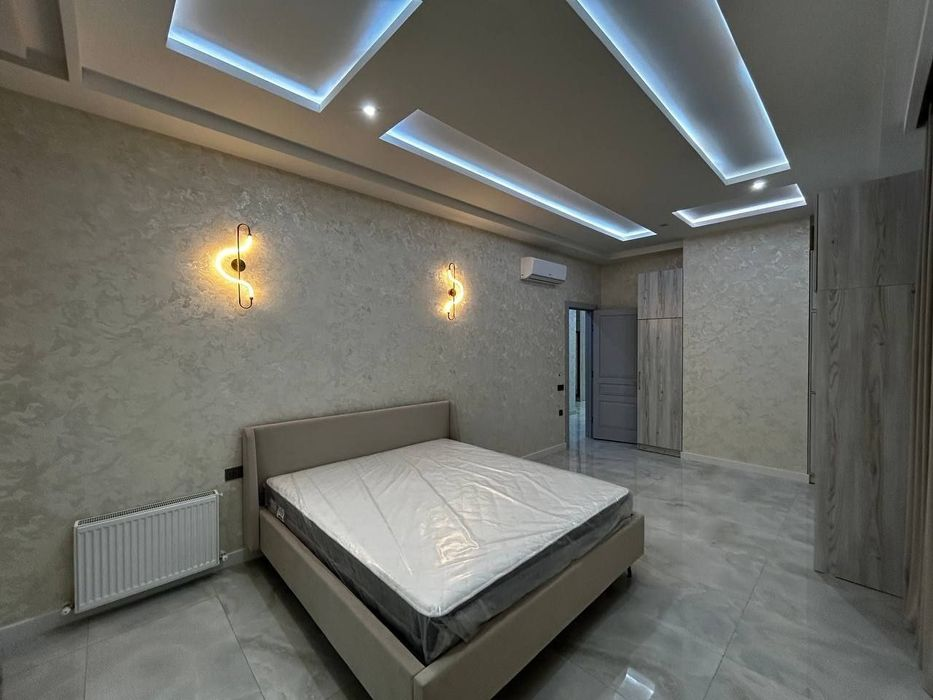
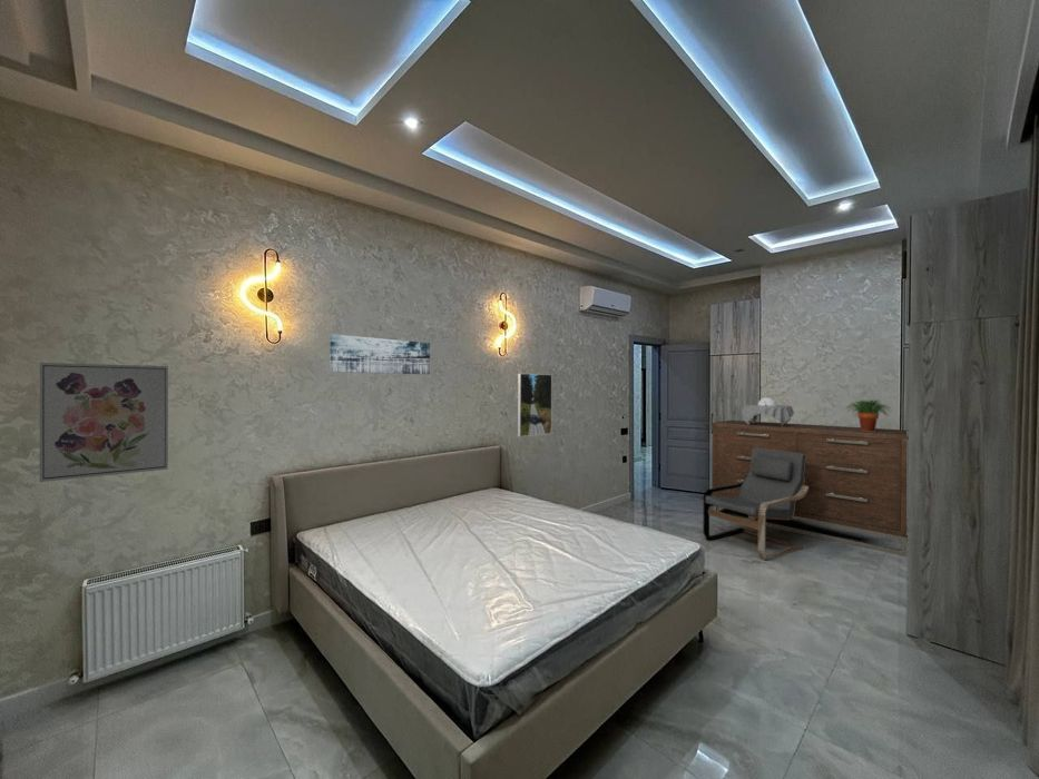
+ wall art [329,333,431,375]
+ armchair [702,447,808,562]
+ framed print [517,373,553,437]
+ dresser [710,420,908,558]
+ wall art [39,362,169,483]
+ round table [741,395,795,425]
+ potted plant [845,398,894,432]
